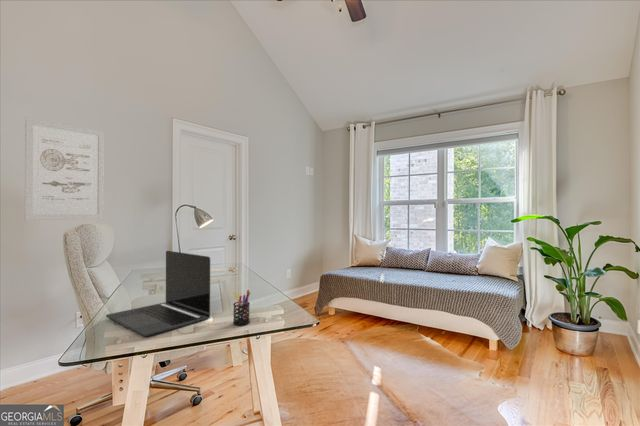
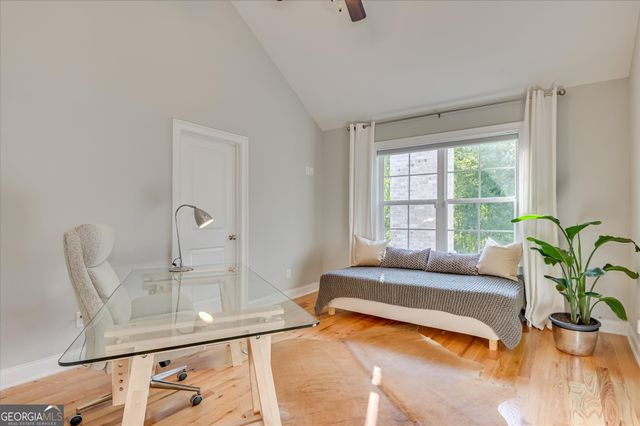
- laptop [105,250,211,337]
- pen holder [232,289,251,326]
- wall art [24,116,105,221]
